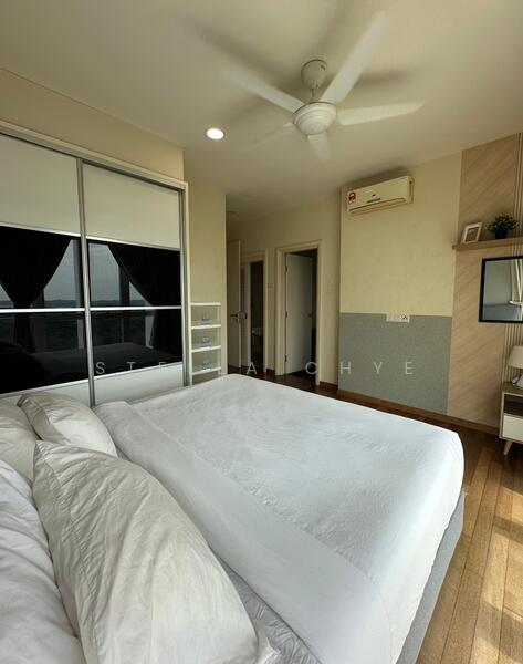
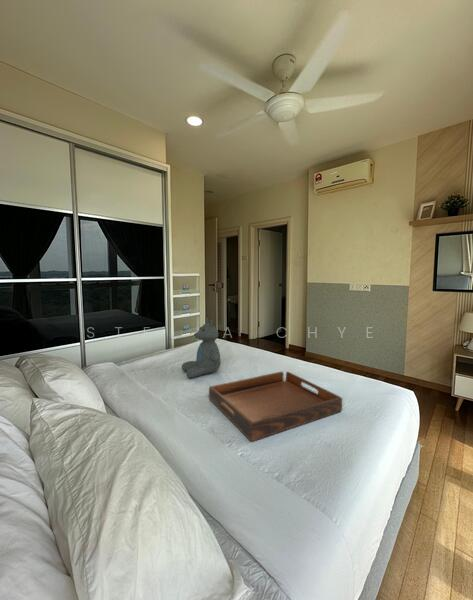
+ teddy bear [181,317,222,379]
+ serving tray [208,371,343,442]
